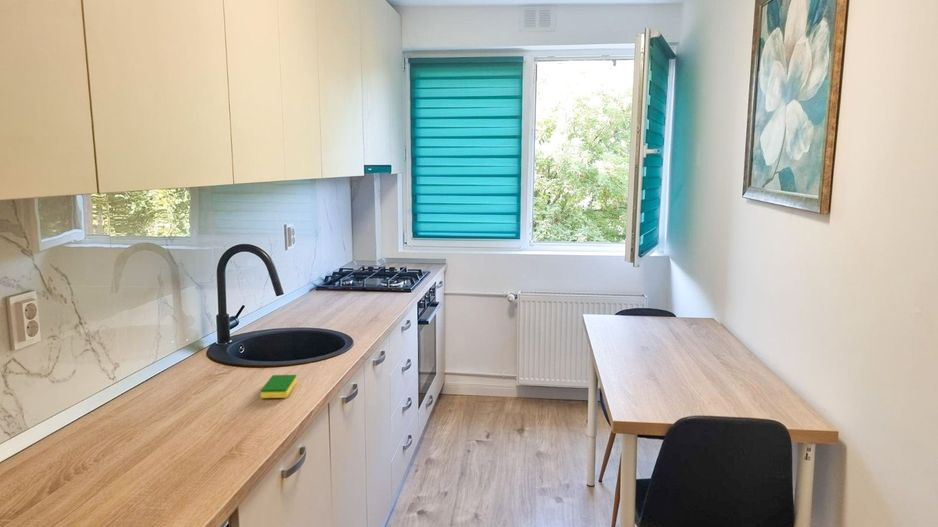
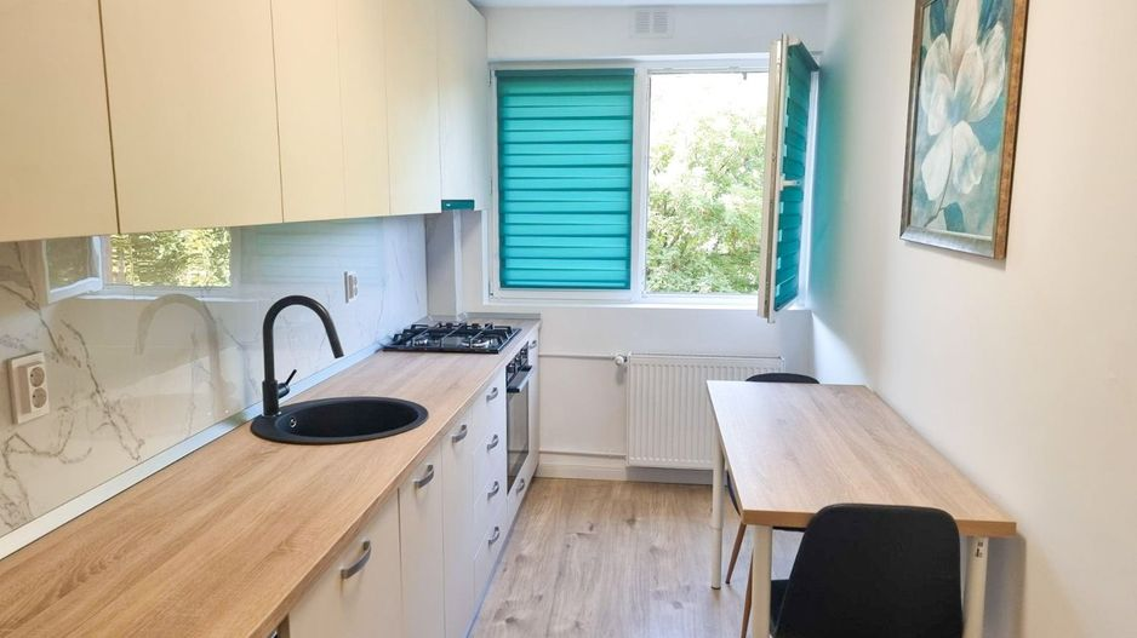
- dish sponge [260,374,298,399]
